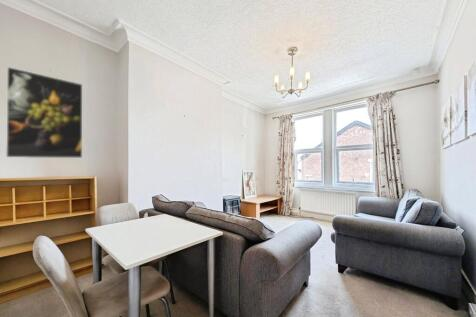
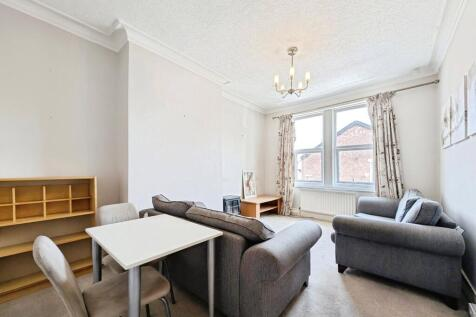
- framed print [5,66,83,159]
